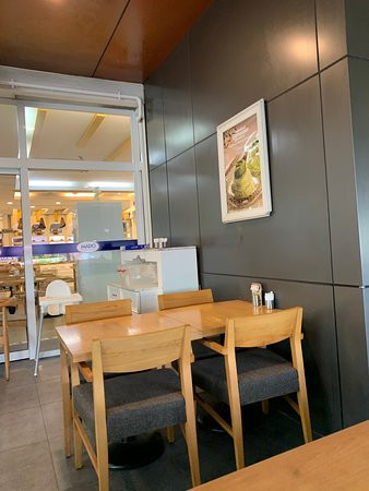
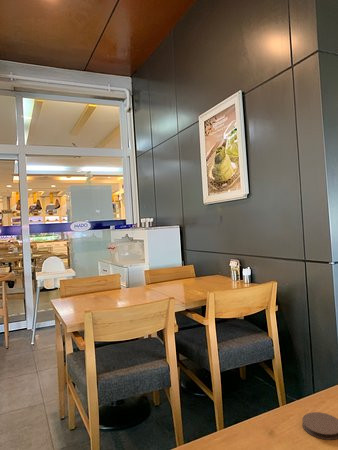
+ coaster [301,411,338,441]
